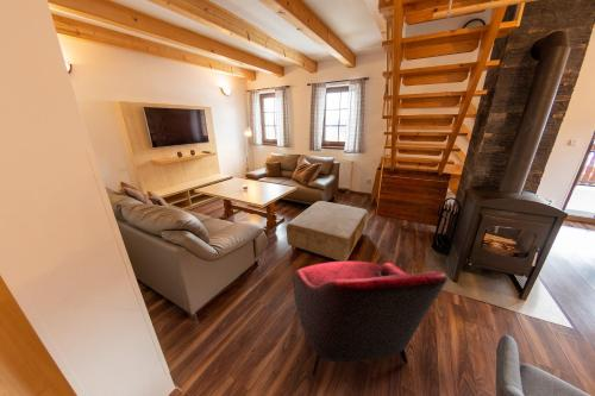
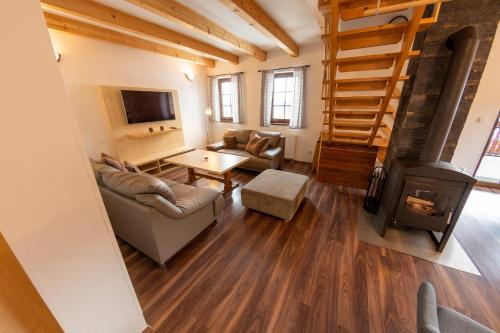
- armchair [293,260,449,377]
